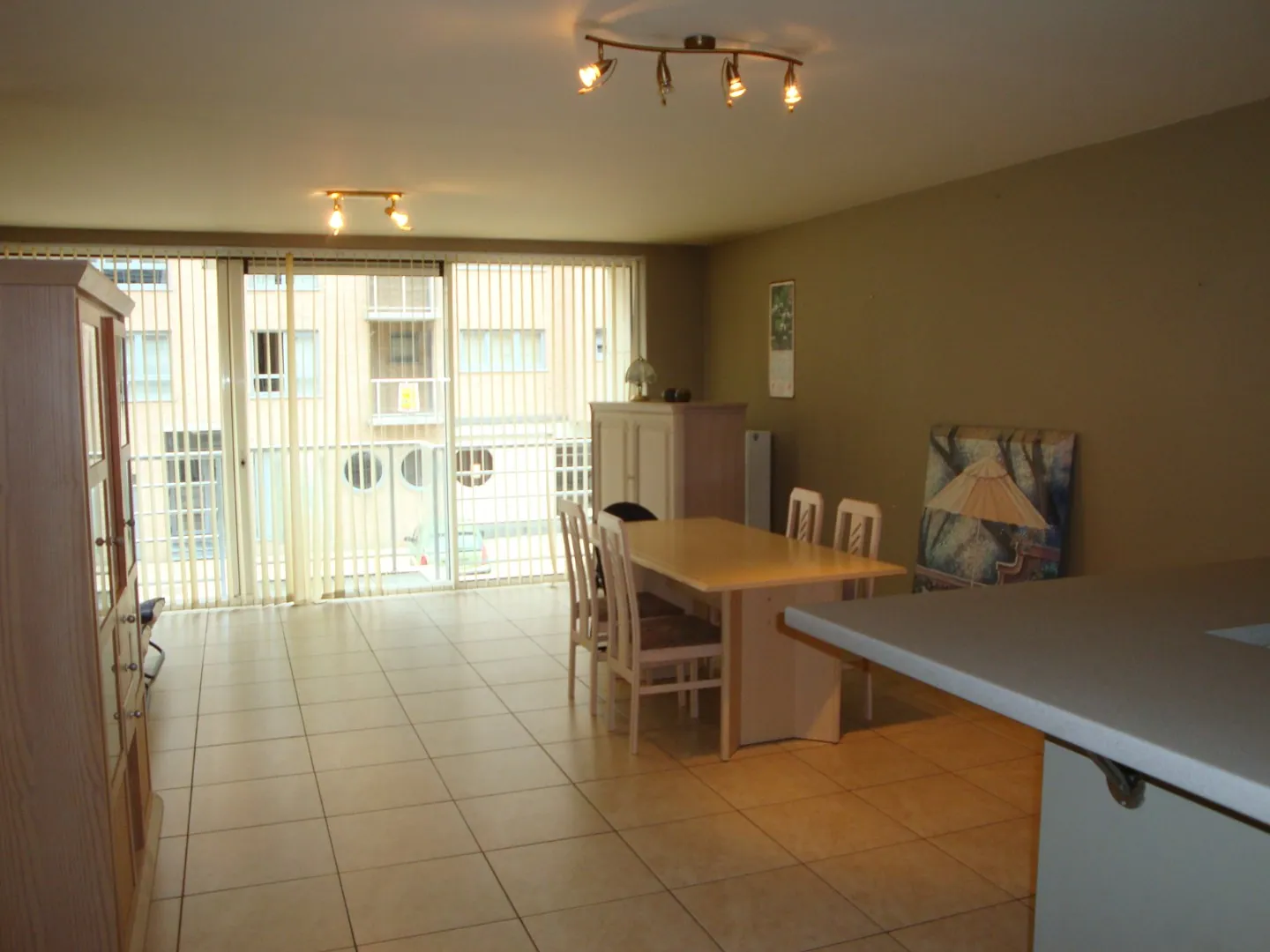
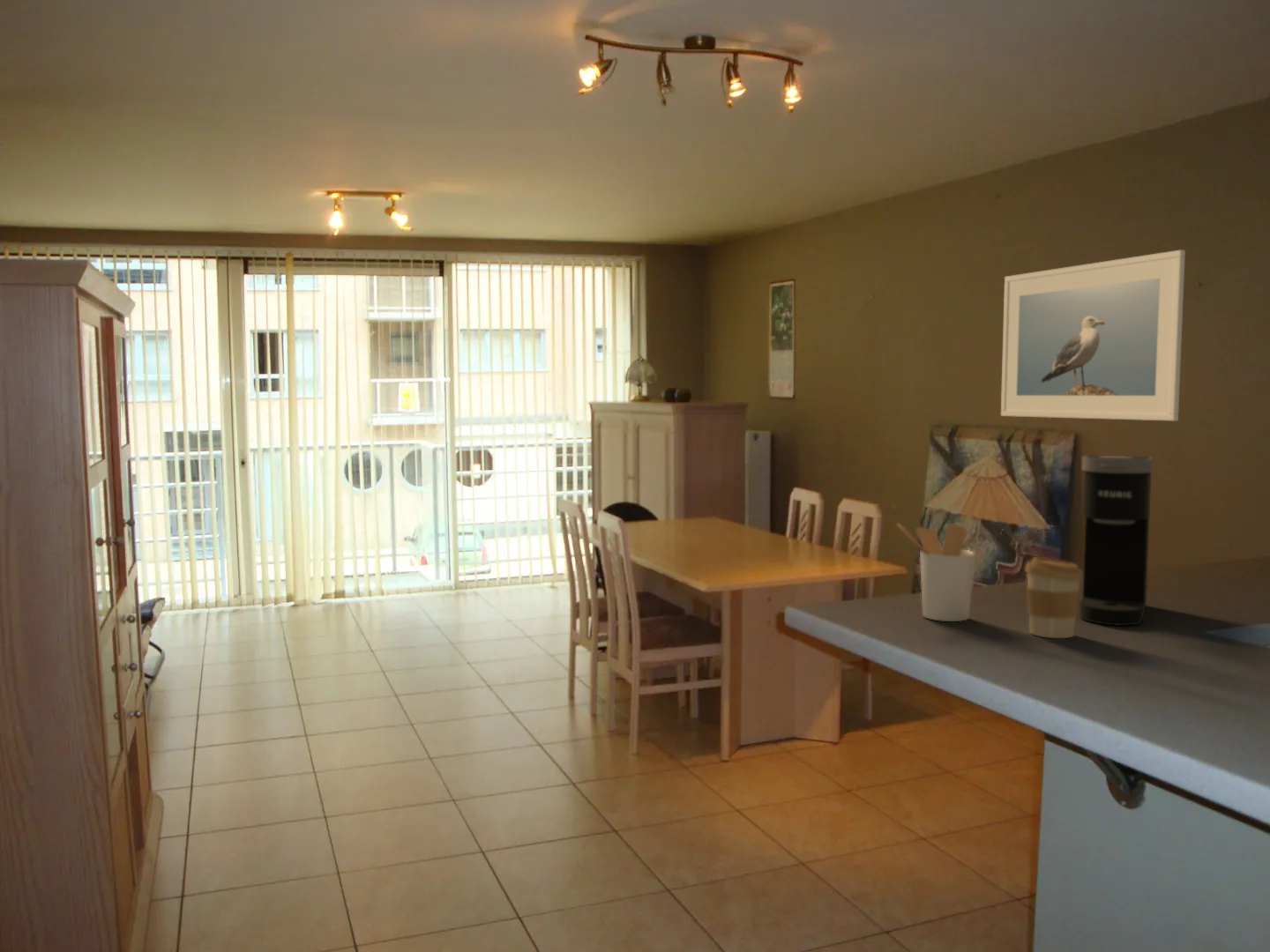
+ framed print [1000,249,1186,422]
+ coffee maker [1079,454,1154,627]
+ coffee cup [1024,556,1084,639]
+ utensil holder [896,522,975,622]
